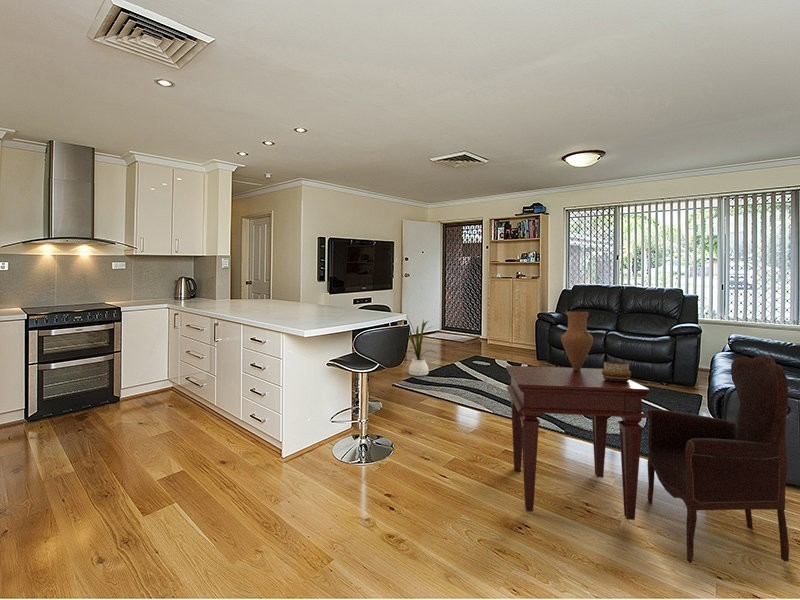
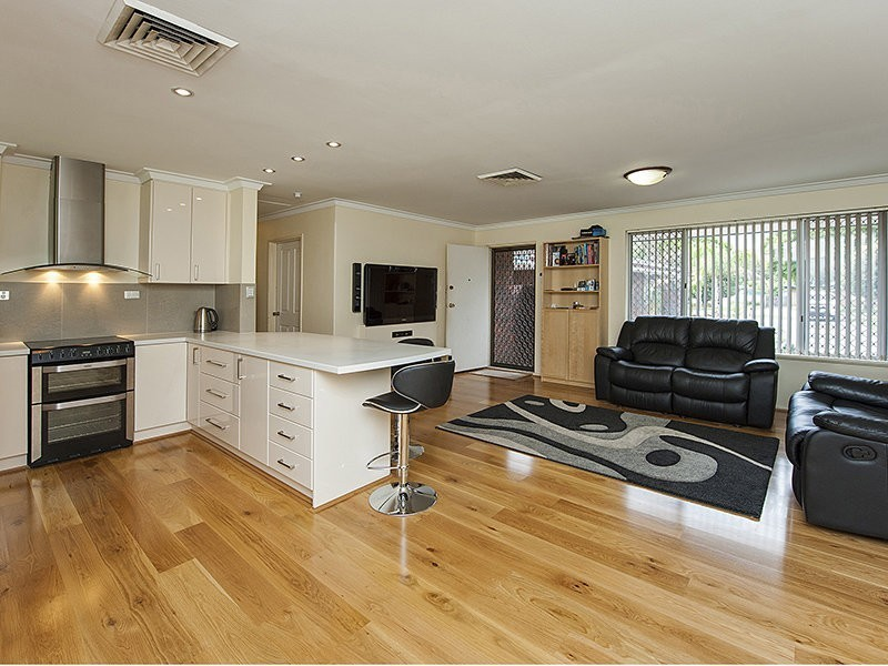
- decorative bowl [602,360,632,382]
- vase [560,311,594,371]
- armchair [646,355,790,564]
- house plant [399,312,437,377]
- side table [505,365,651,521]
